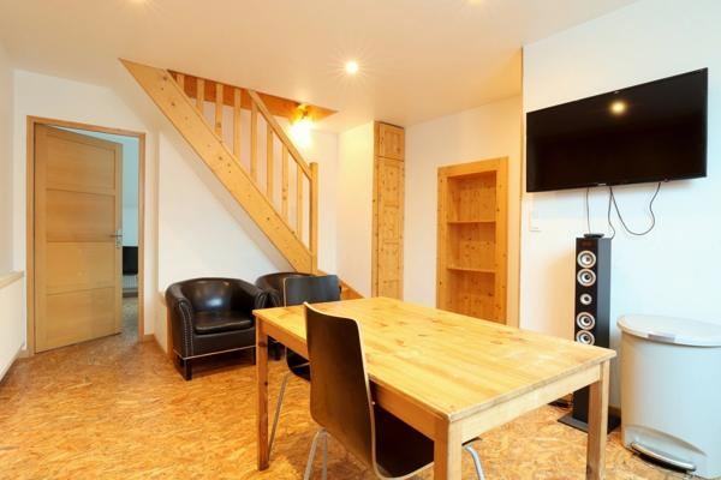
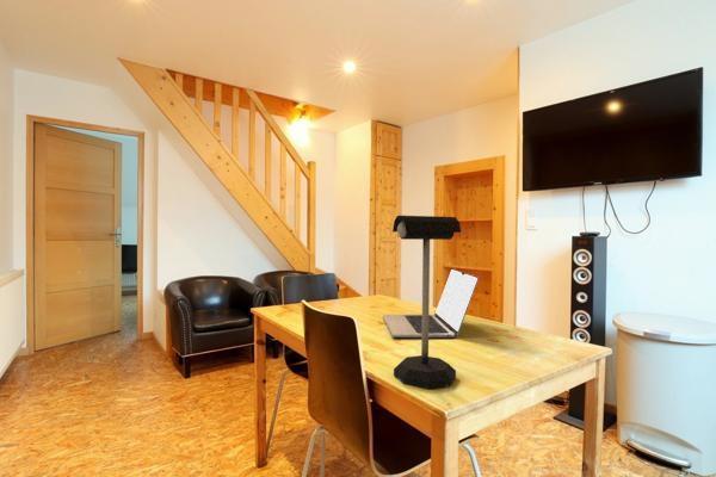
+ mailbox [391,215,462,390]
+ laptop [382,267,480,339]
